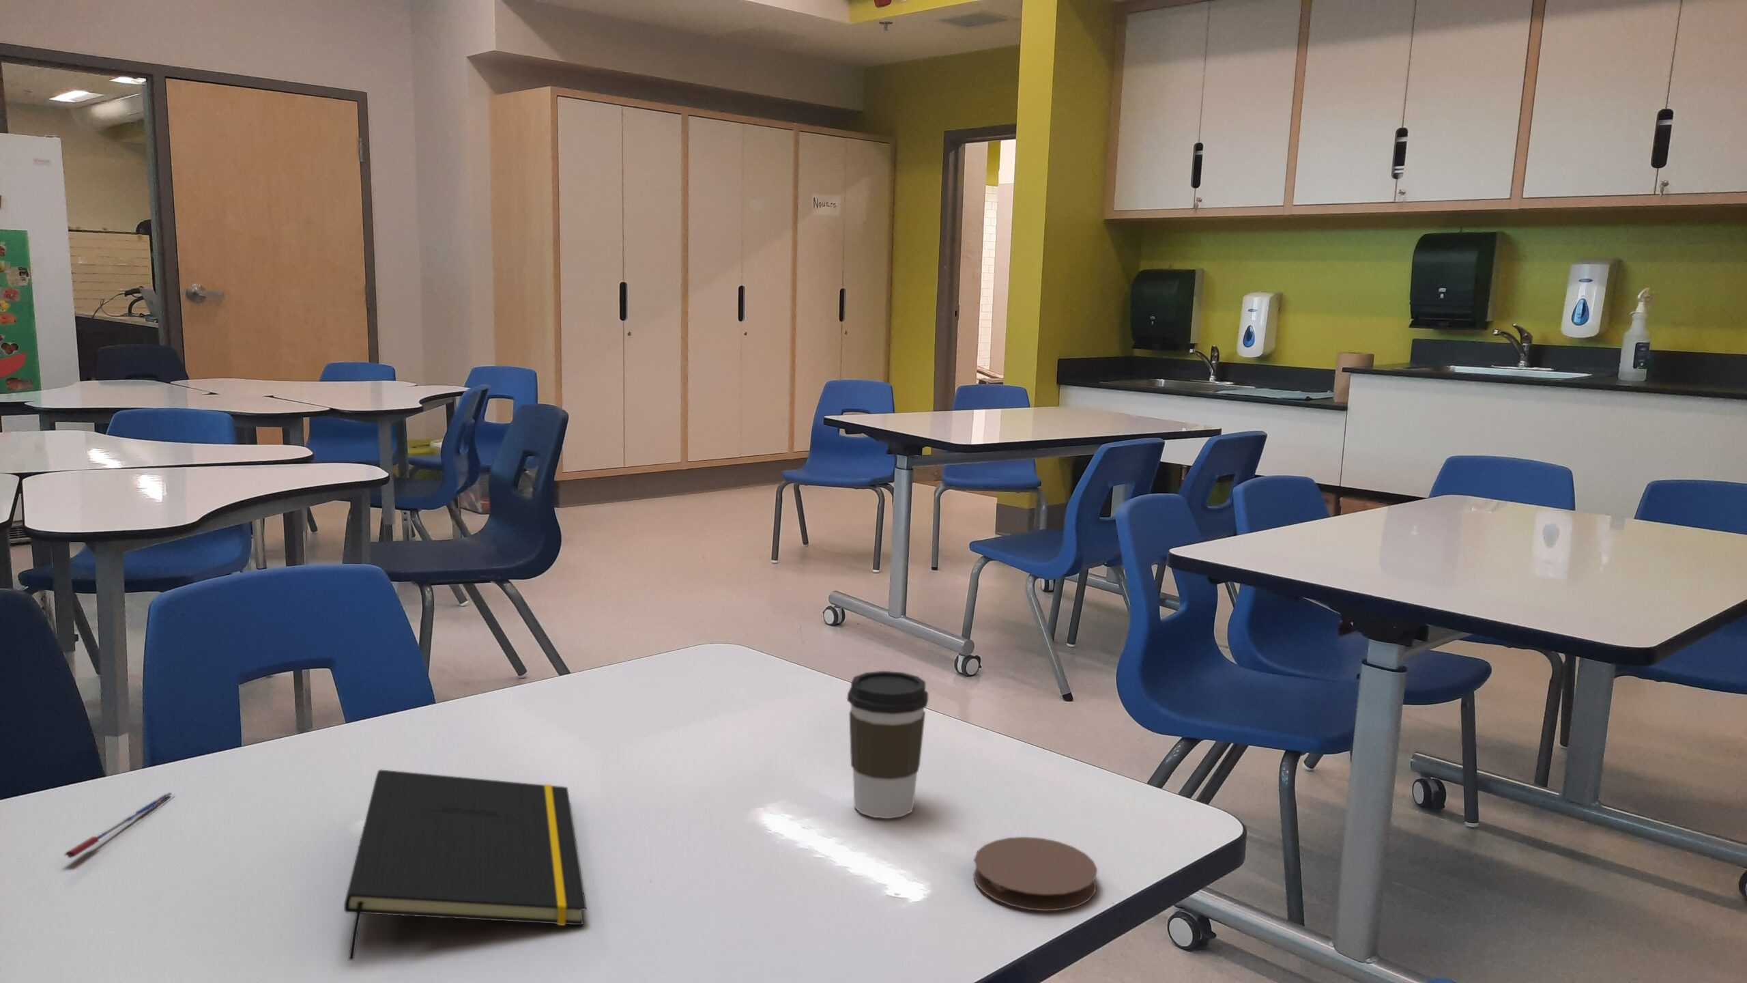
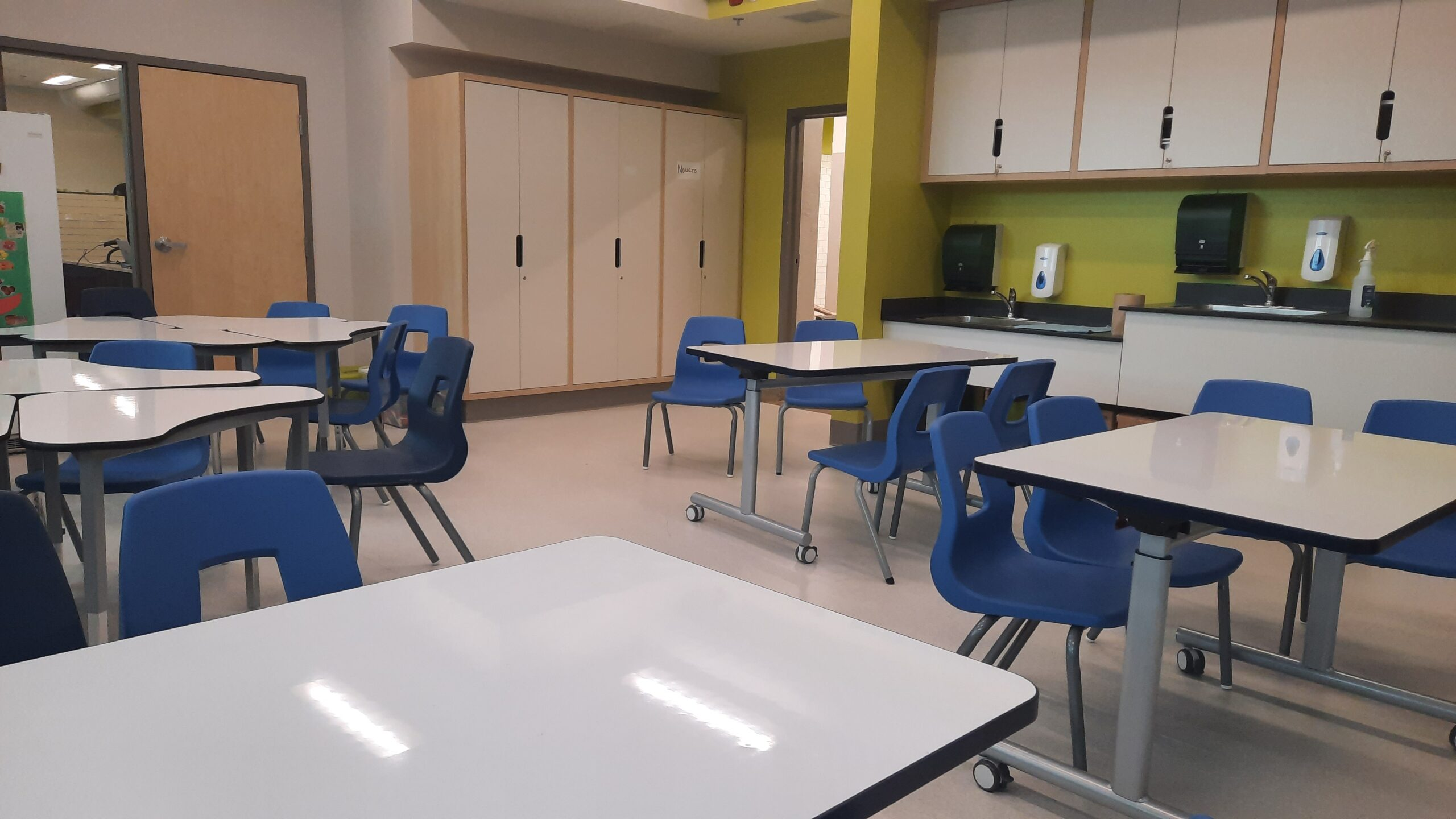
- pen [64,792,175,858]
- coffee cup [846,671,929,819]
- coaster [972,837,1098,911]
- notepad [343,769,587,961]
